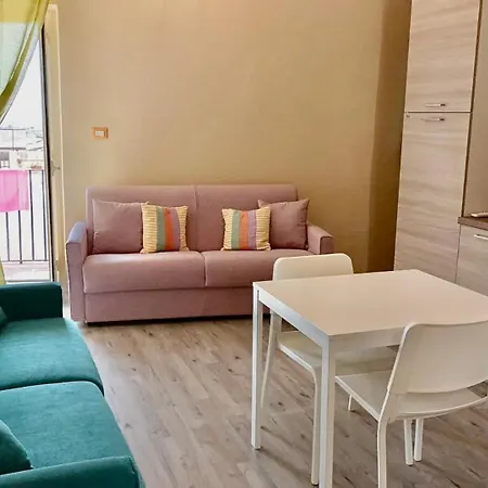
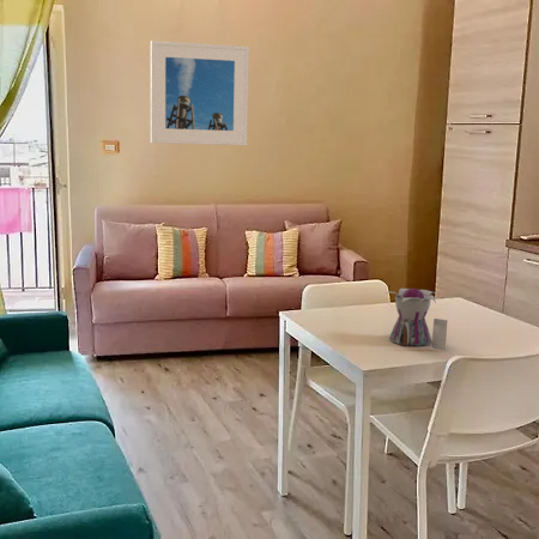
+ teapot [384,287,448,351]
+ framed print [150,40,250,146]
